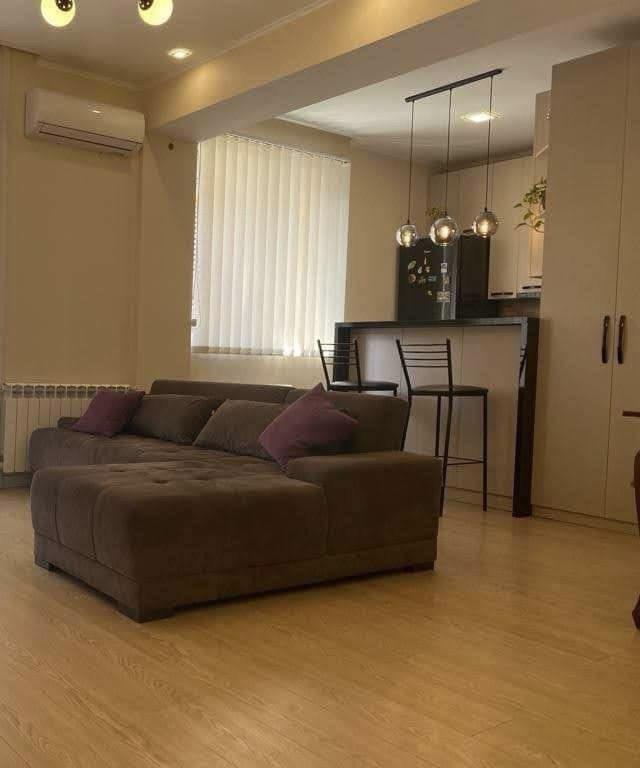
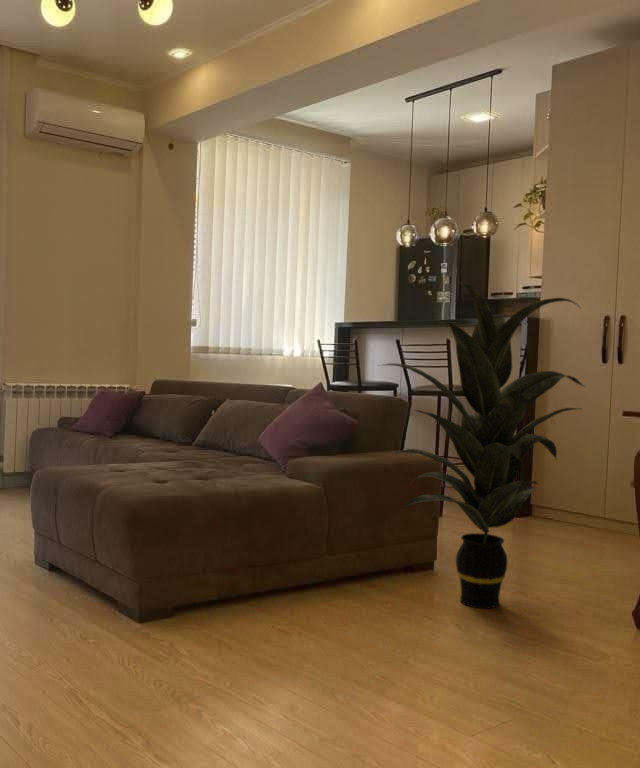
+ indoor plant [378,281,586,610]
